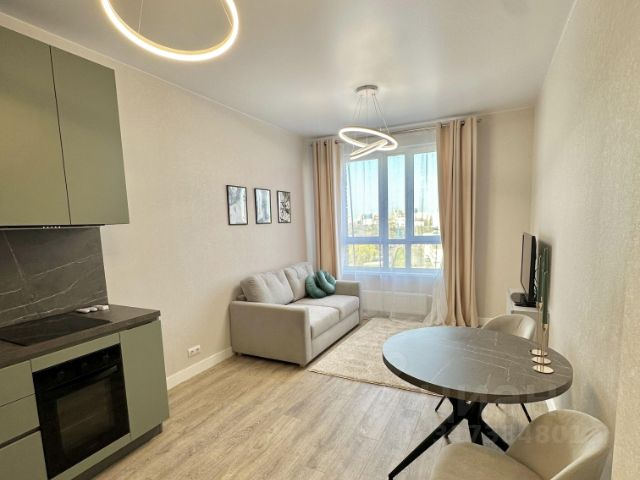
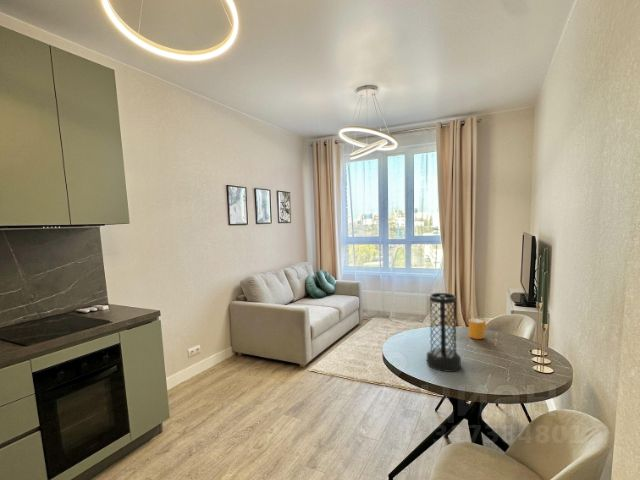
+ mug [468,318,487,340]
+ vase [426,292,462,373]
